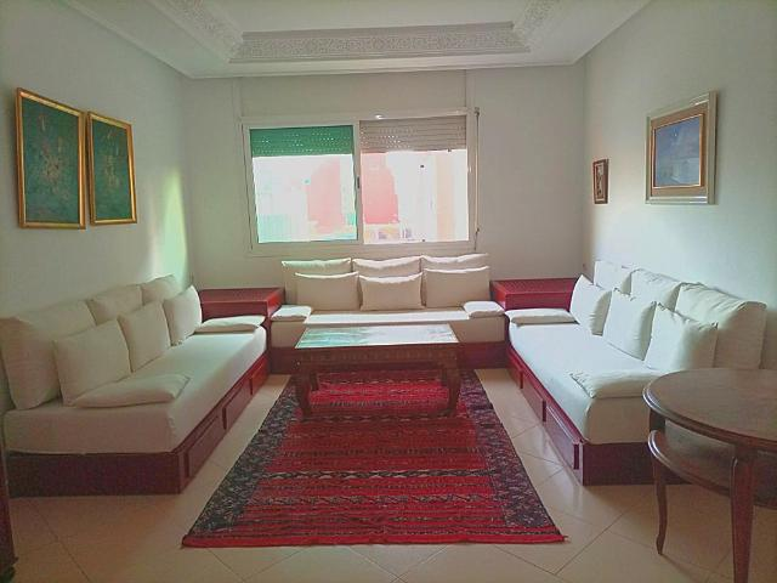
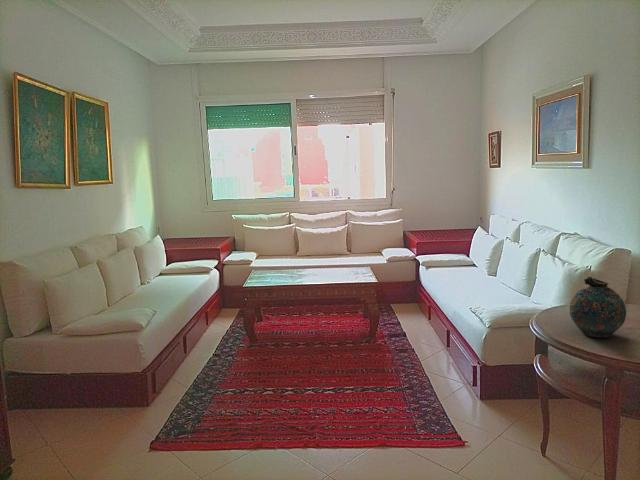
+ snuff bottle [569,276,628,339]
